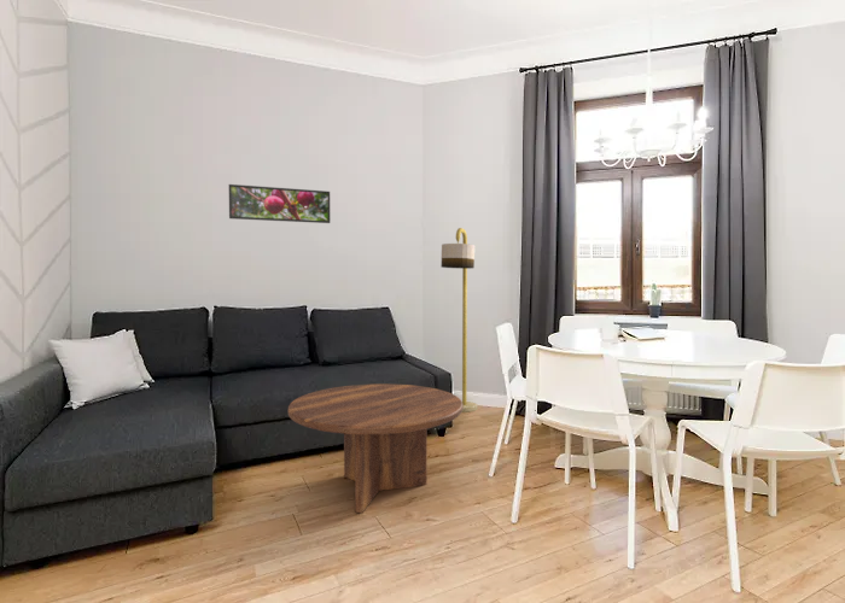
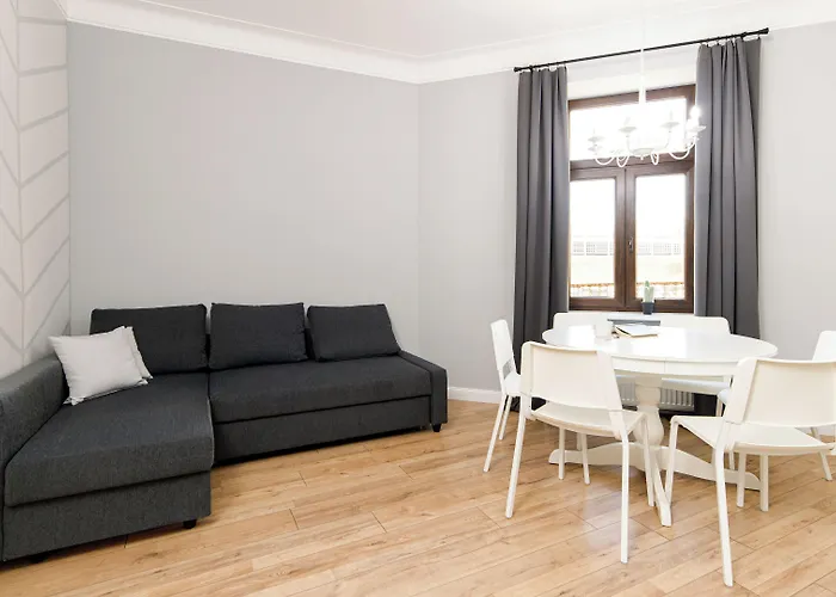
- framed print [228,183,332,224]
- floor lamp [439,227,479,414]
- coffee table [287,382,464,514]
